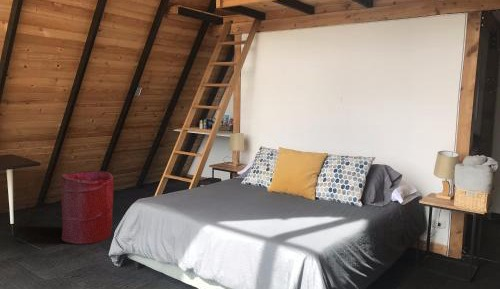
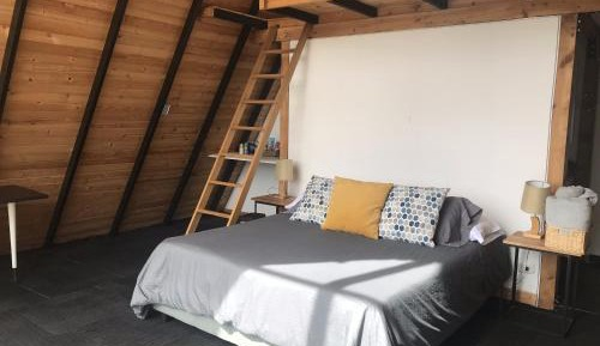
- laundry hamper [60,170,115,245]
